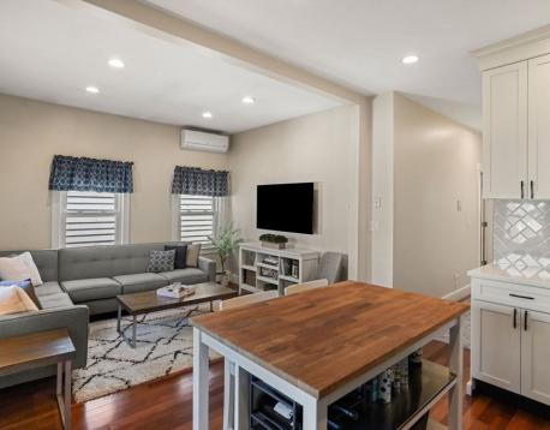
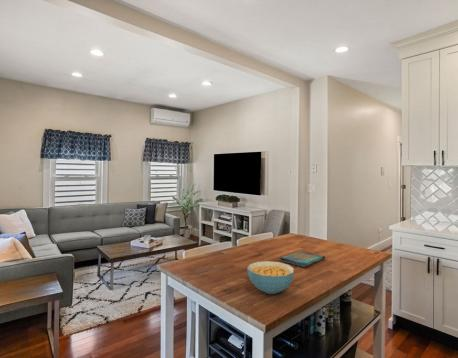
+ cereal bowl [246,260,295,295]
+ dish towel [279,250,326,268]
